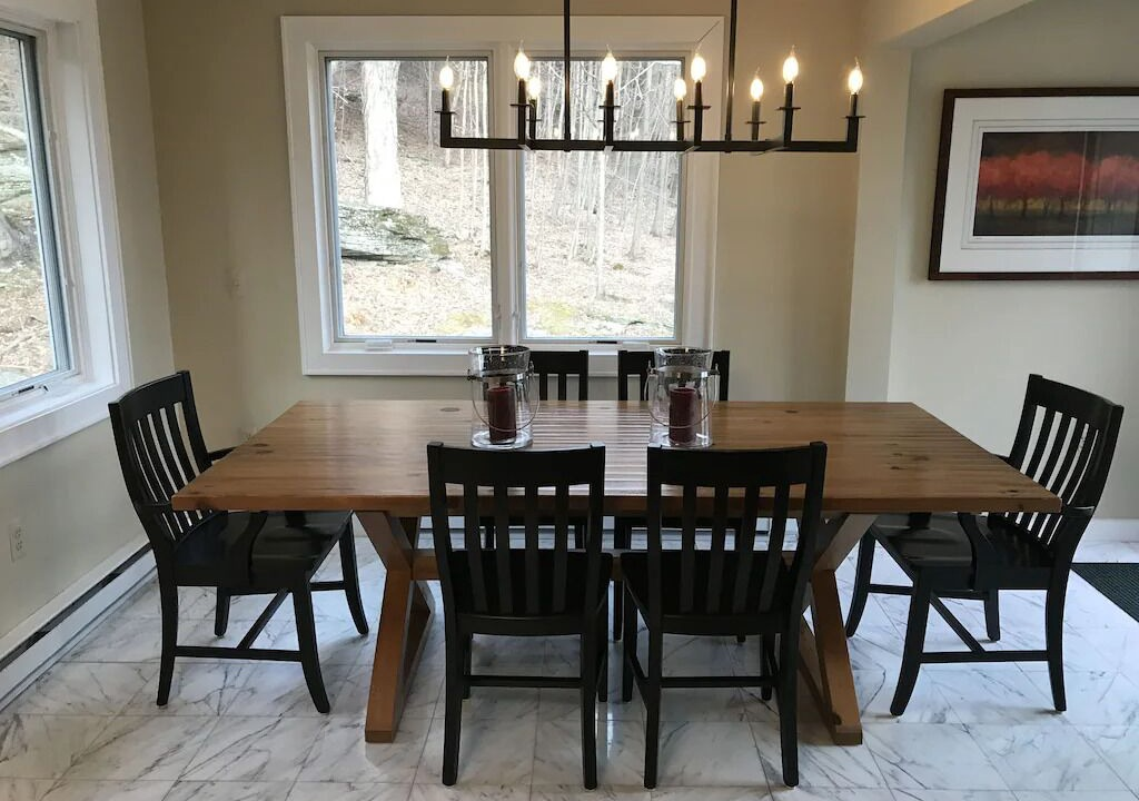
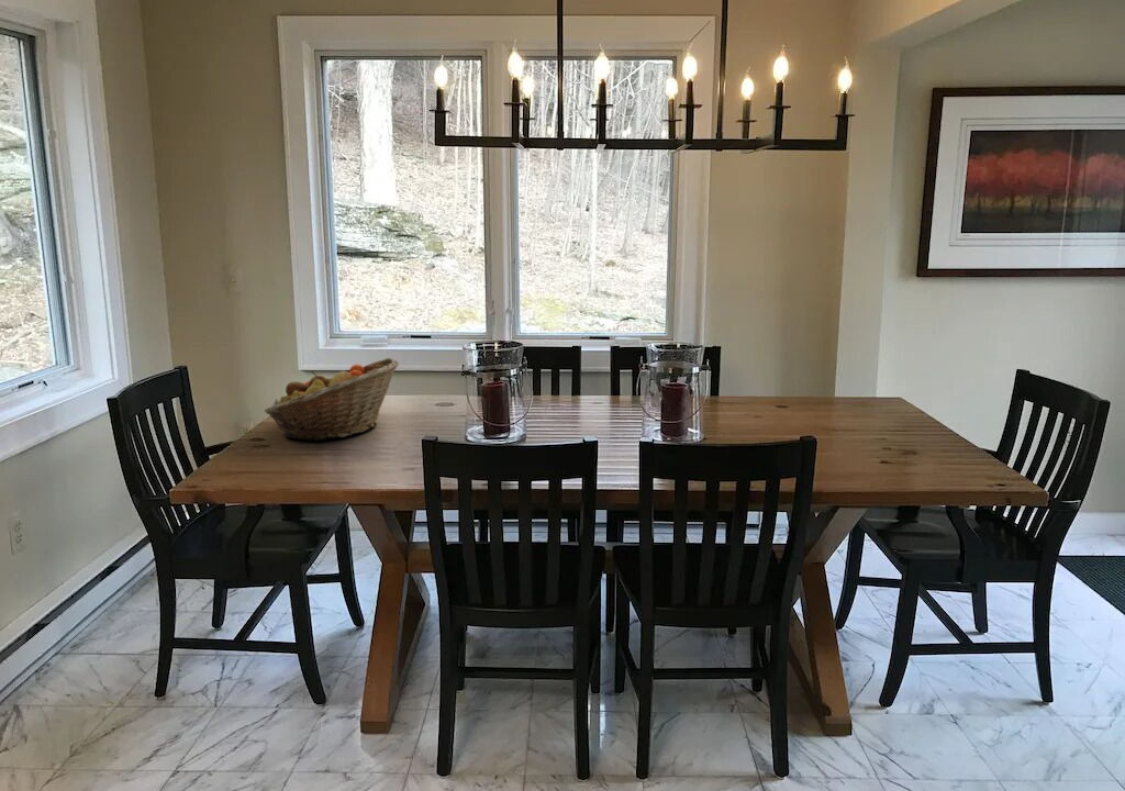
+ fruit basket [264,357,400,442]
